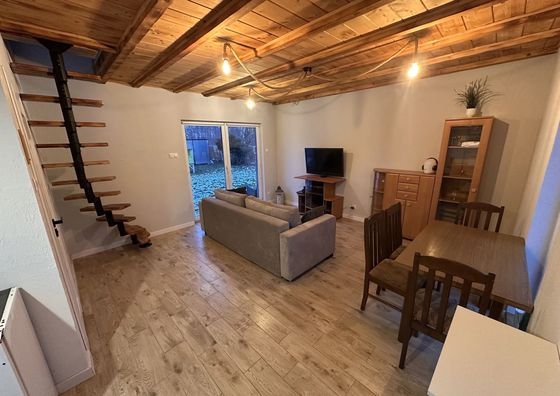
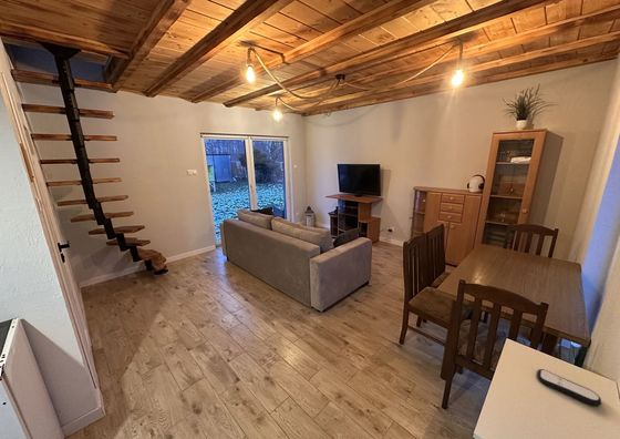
+ remote control [536,368,602,407]
